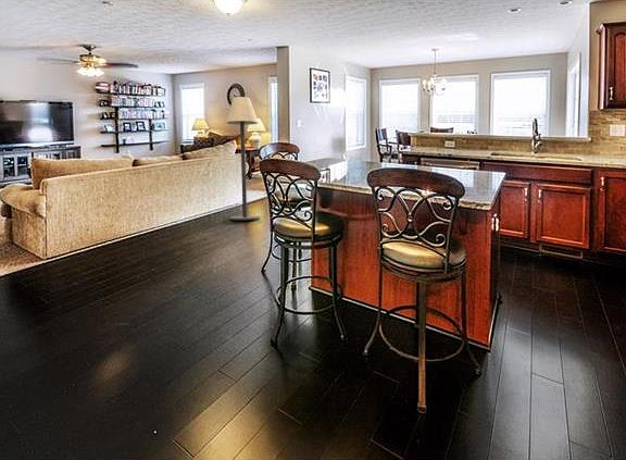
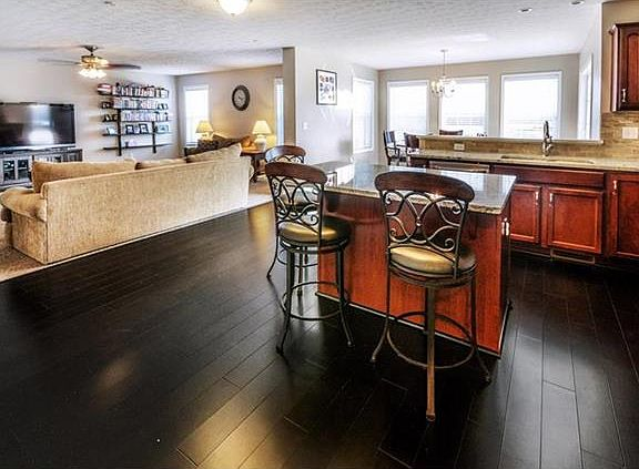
- floor lamp [225,96,261,222]
